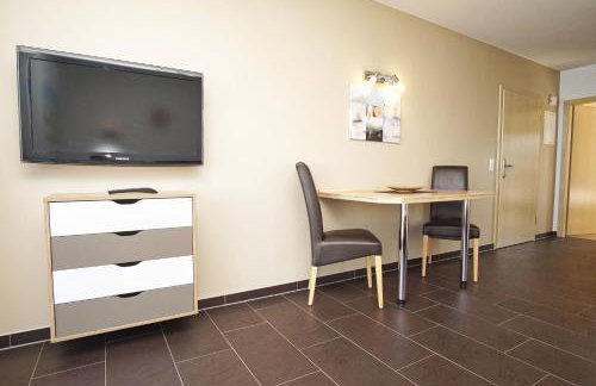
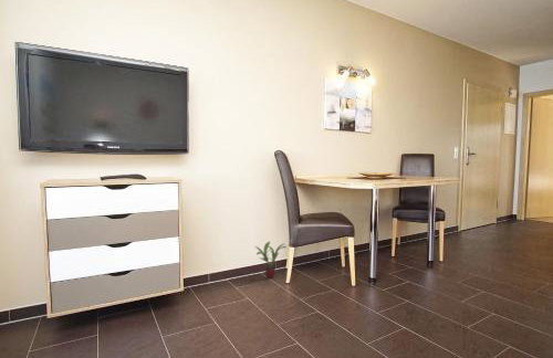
+ potted plant [254,241,288,280]
